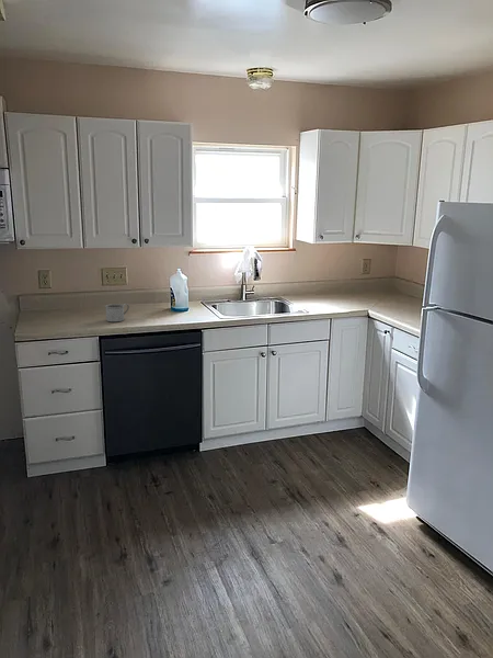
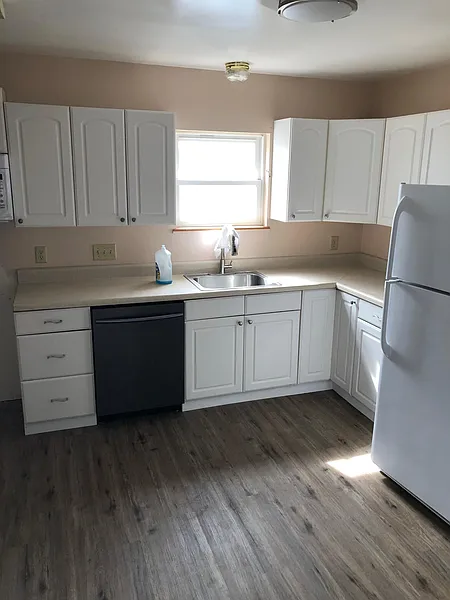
- mug [104,303,130,322]
